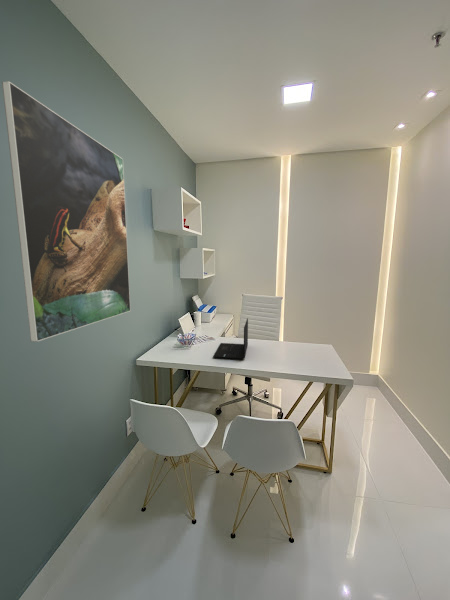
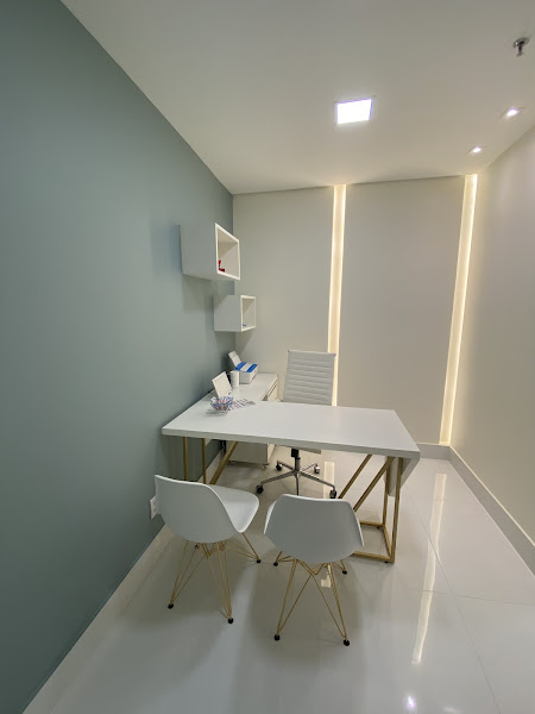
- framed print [1,80,132,343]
- laptop [212,317,249,360]
